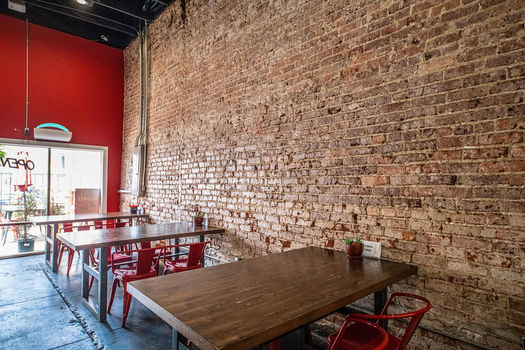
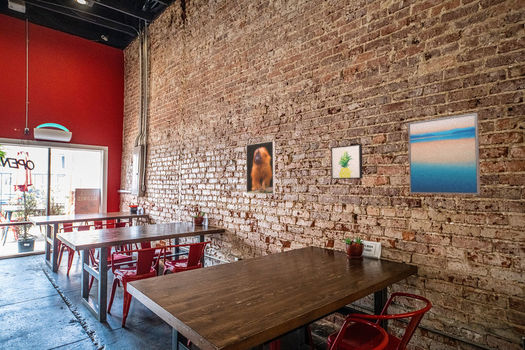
+ wall art [330,143,364,180]
+ wall art [407,112,481,196]
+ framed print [245,140,276,195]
